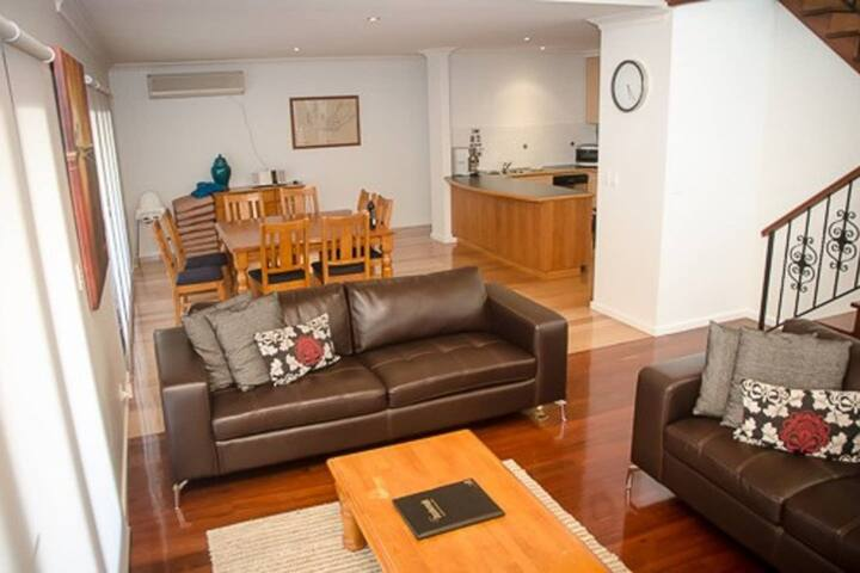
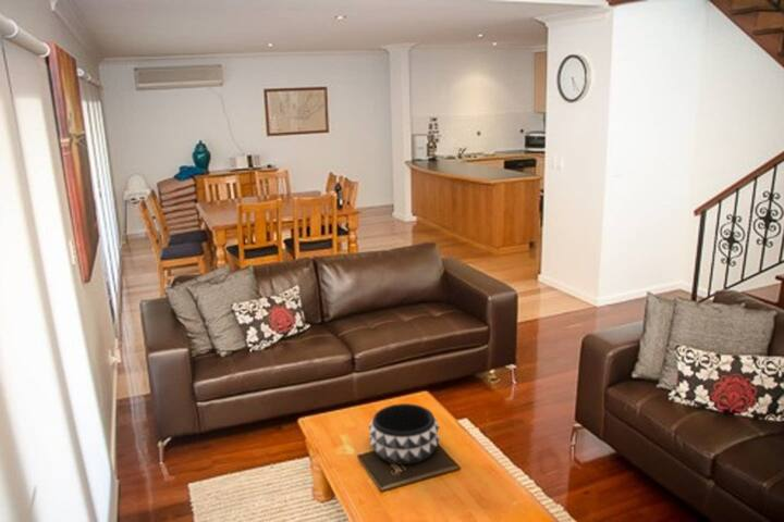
+ decorative bowl [367,402,441,465]
